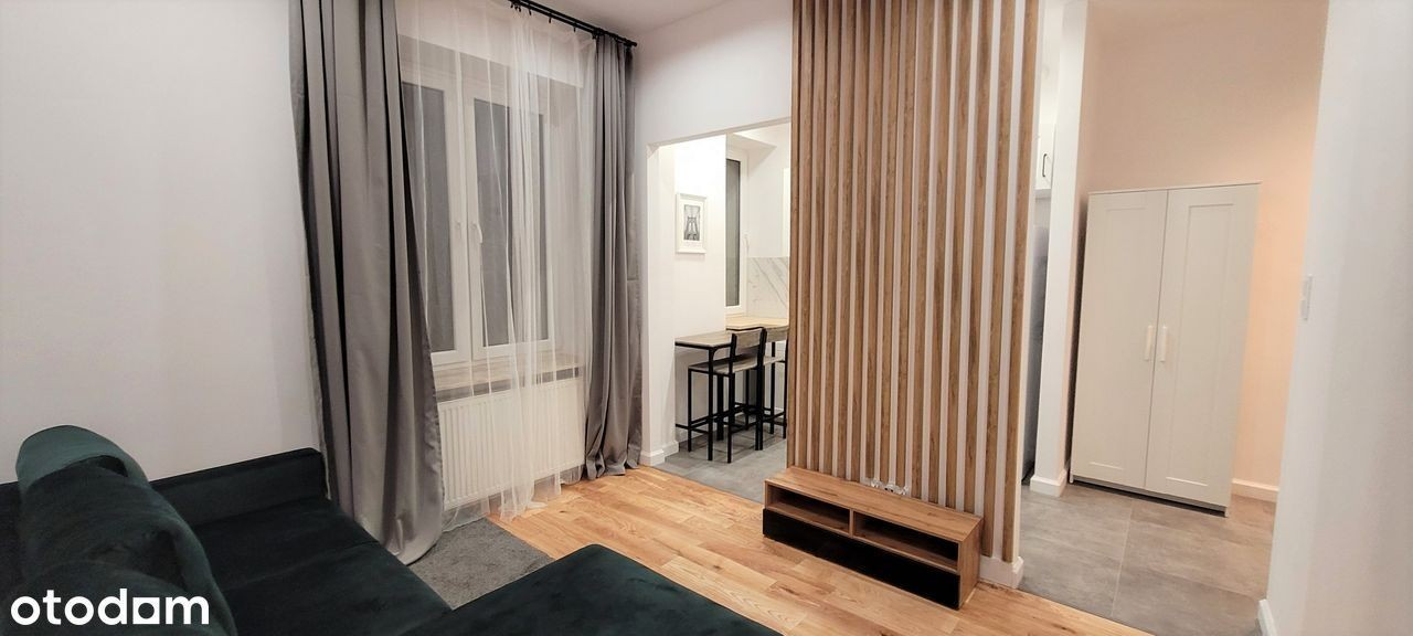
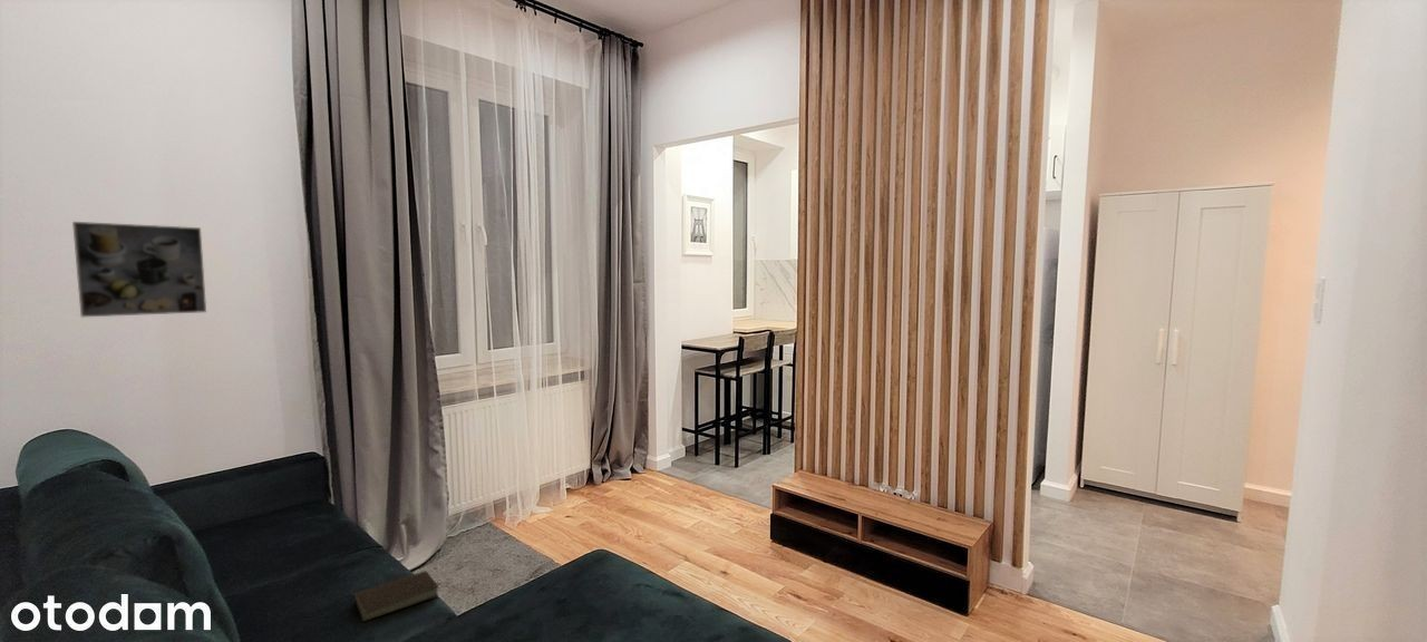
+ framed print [71,221,207,318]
+ book [350,570,440,622]
